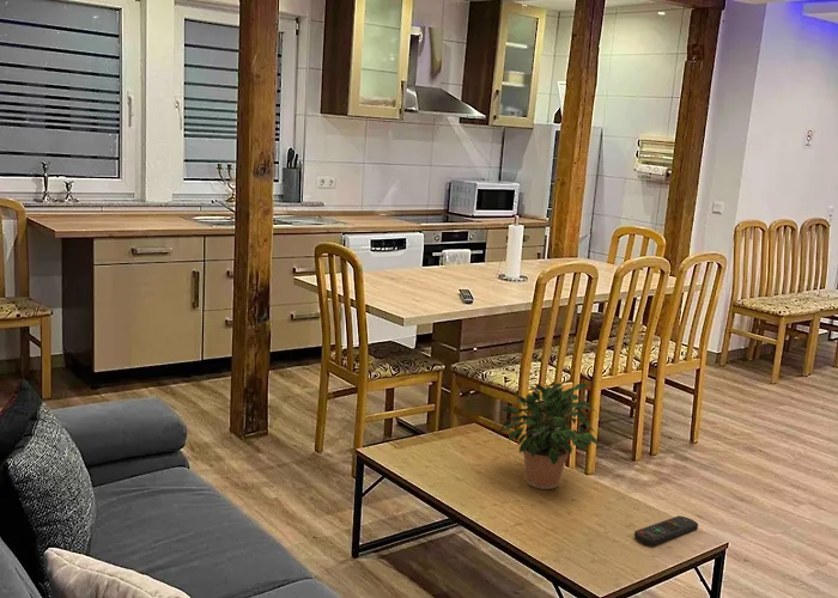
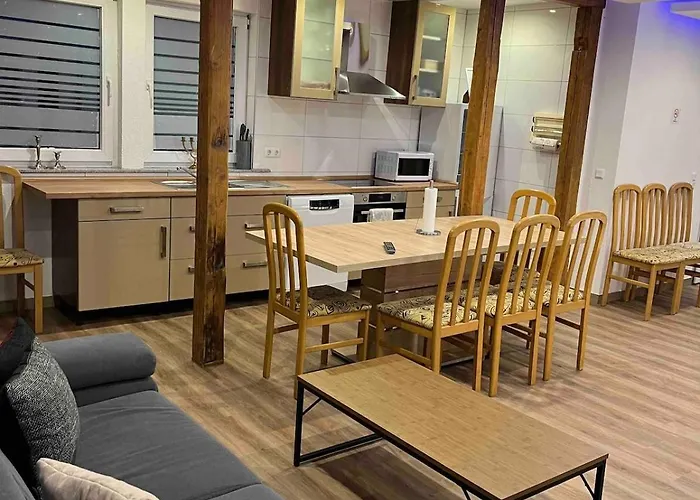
- potted plant [496,380,600,490]
- remote control [633,514,699,547]
